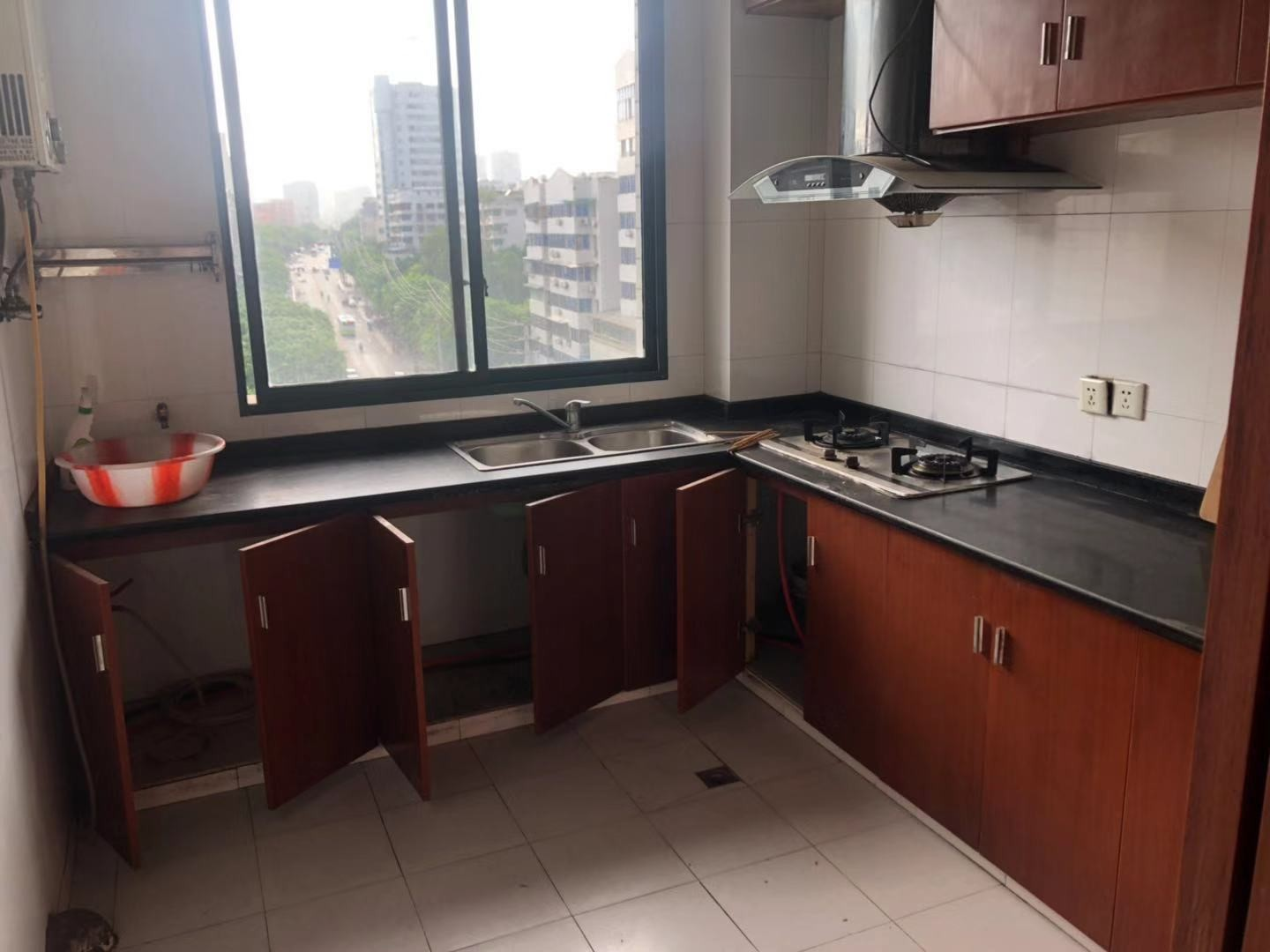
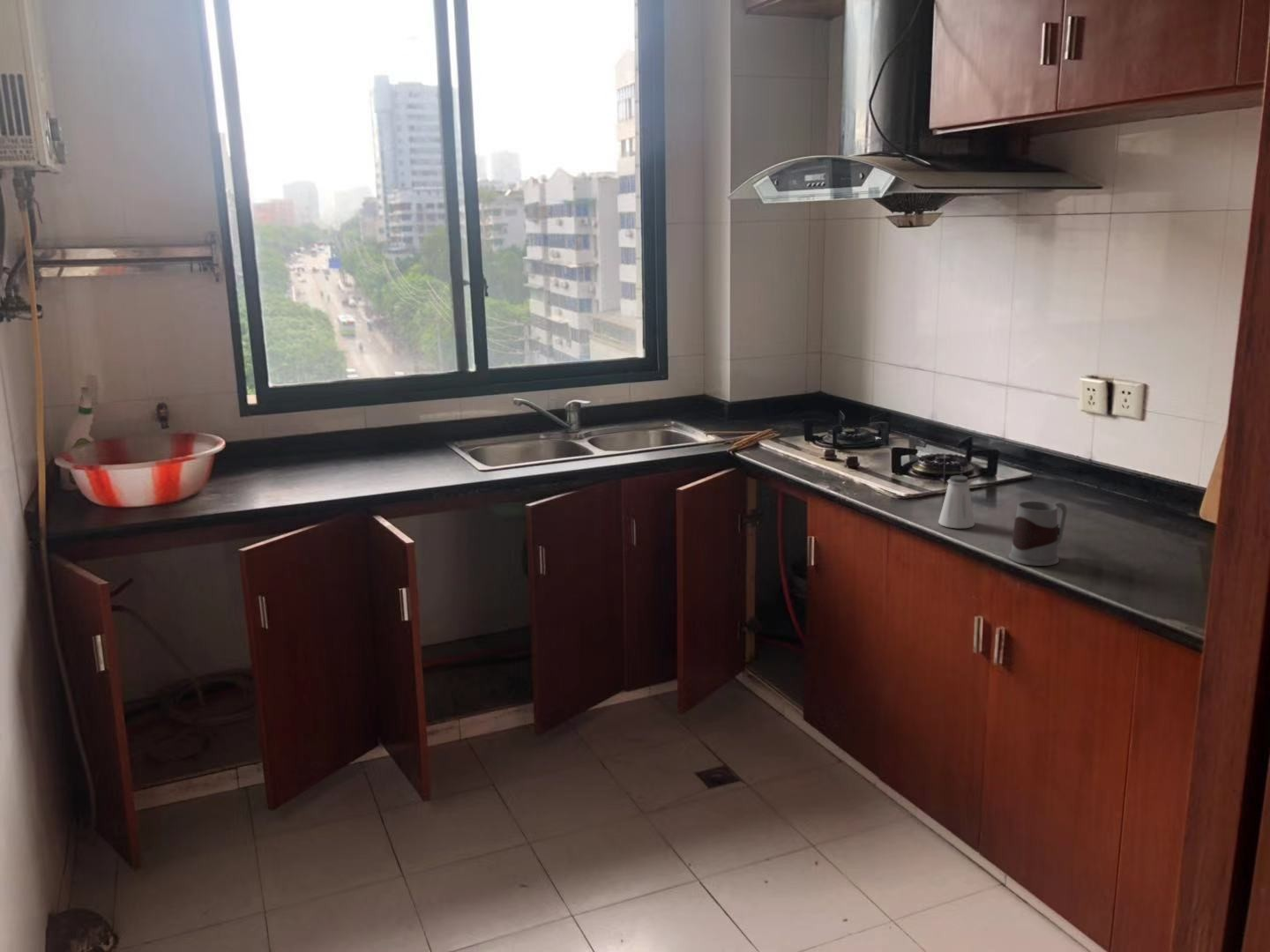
+ mug [1007,500,1068,567]
+ saltshaker [938,475,975,529]
